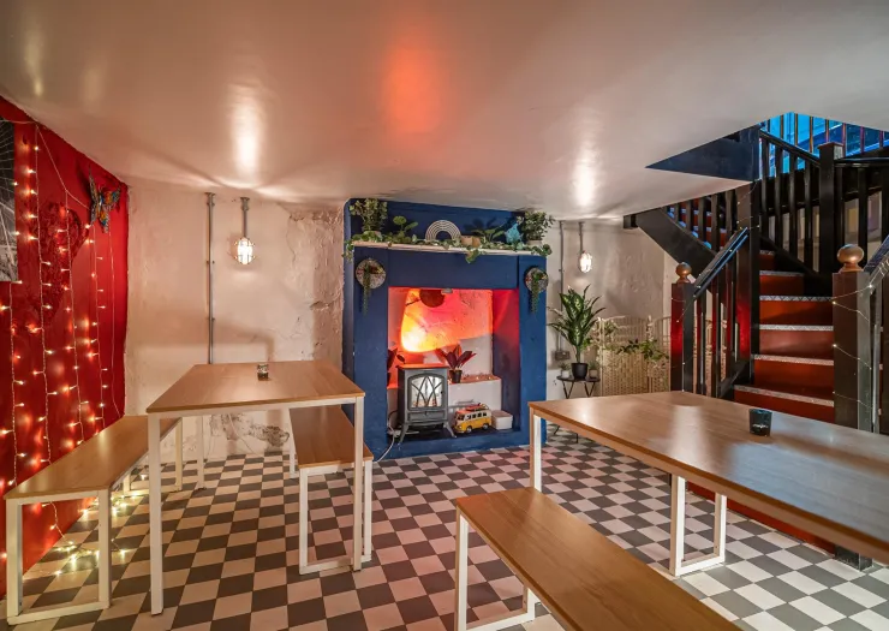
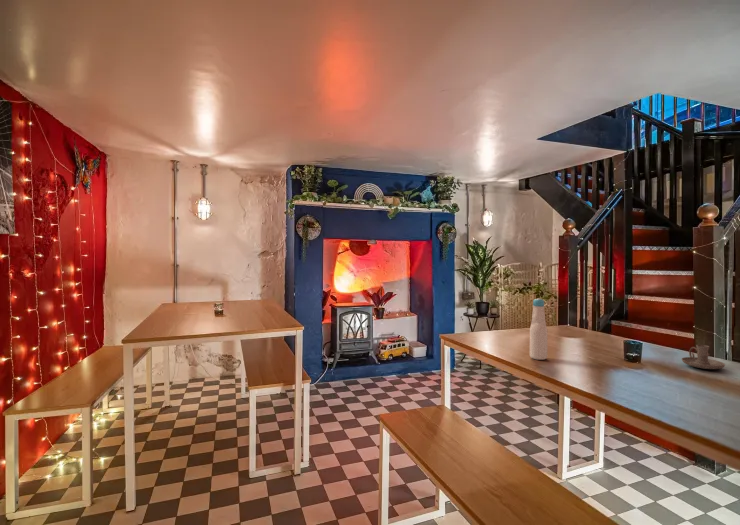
+ candle holder [681,344,726,370]
+ bottle [529,297,548,361]
